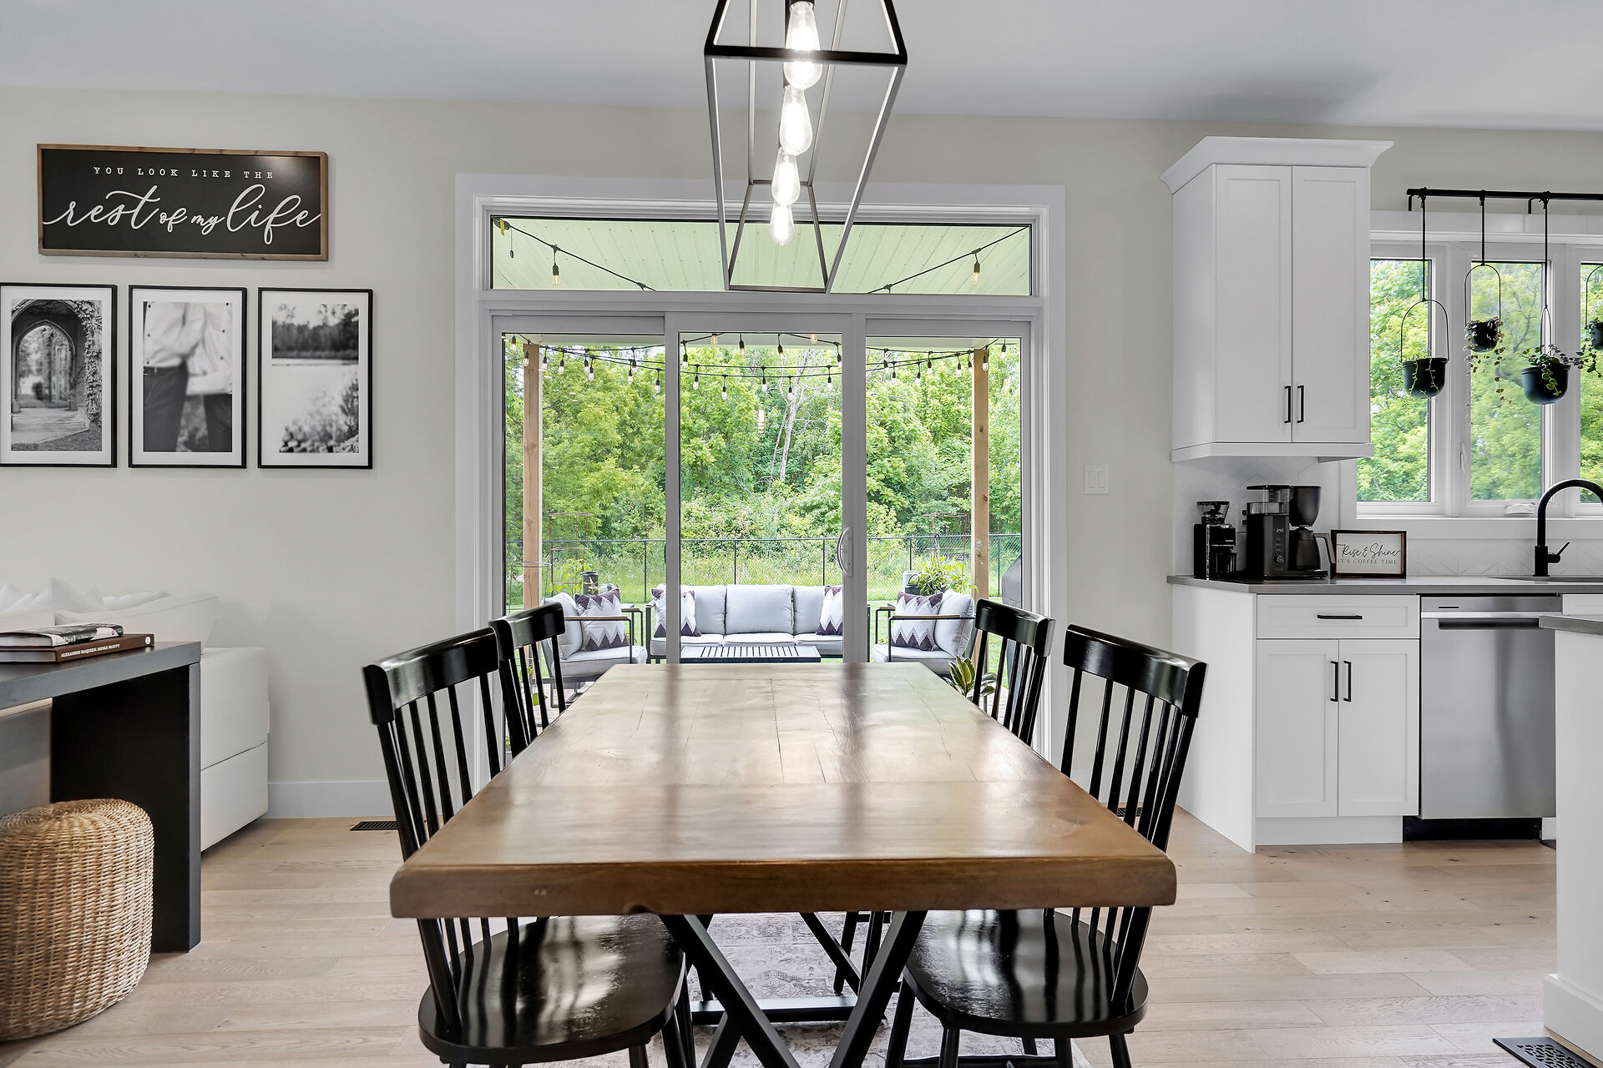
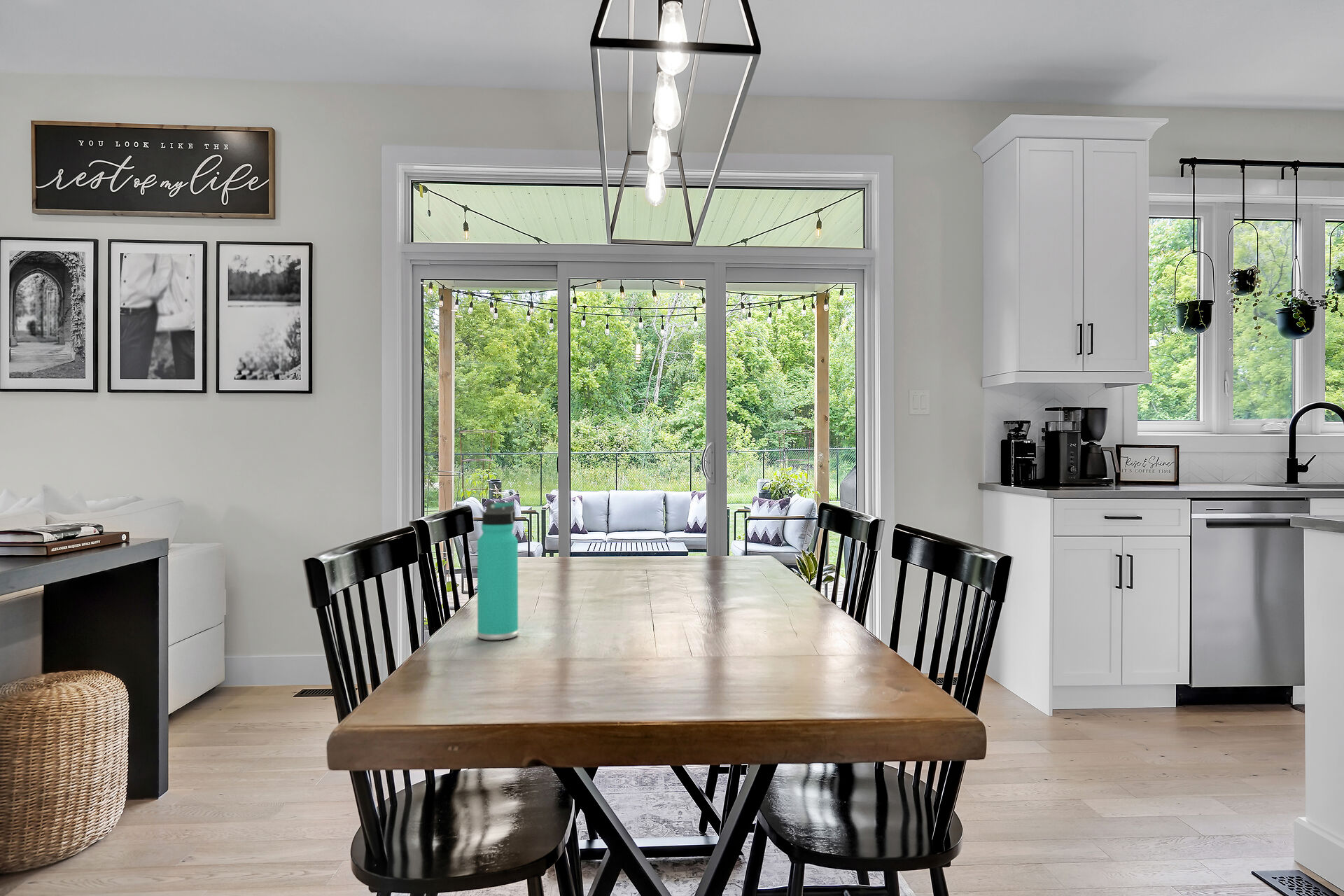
+ thermos bottle [477,500,519,640]
